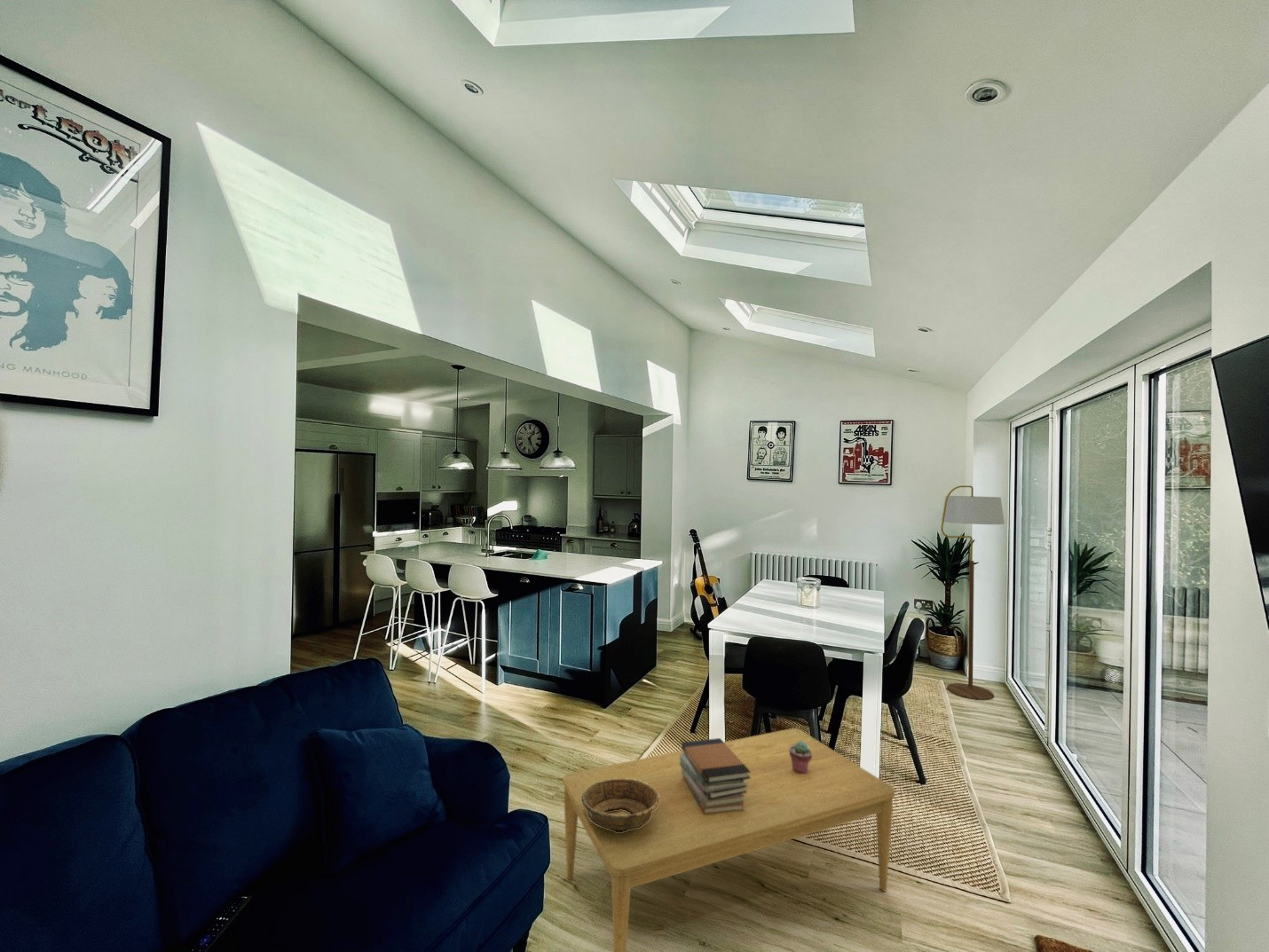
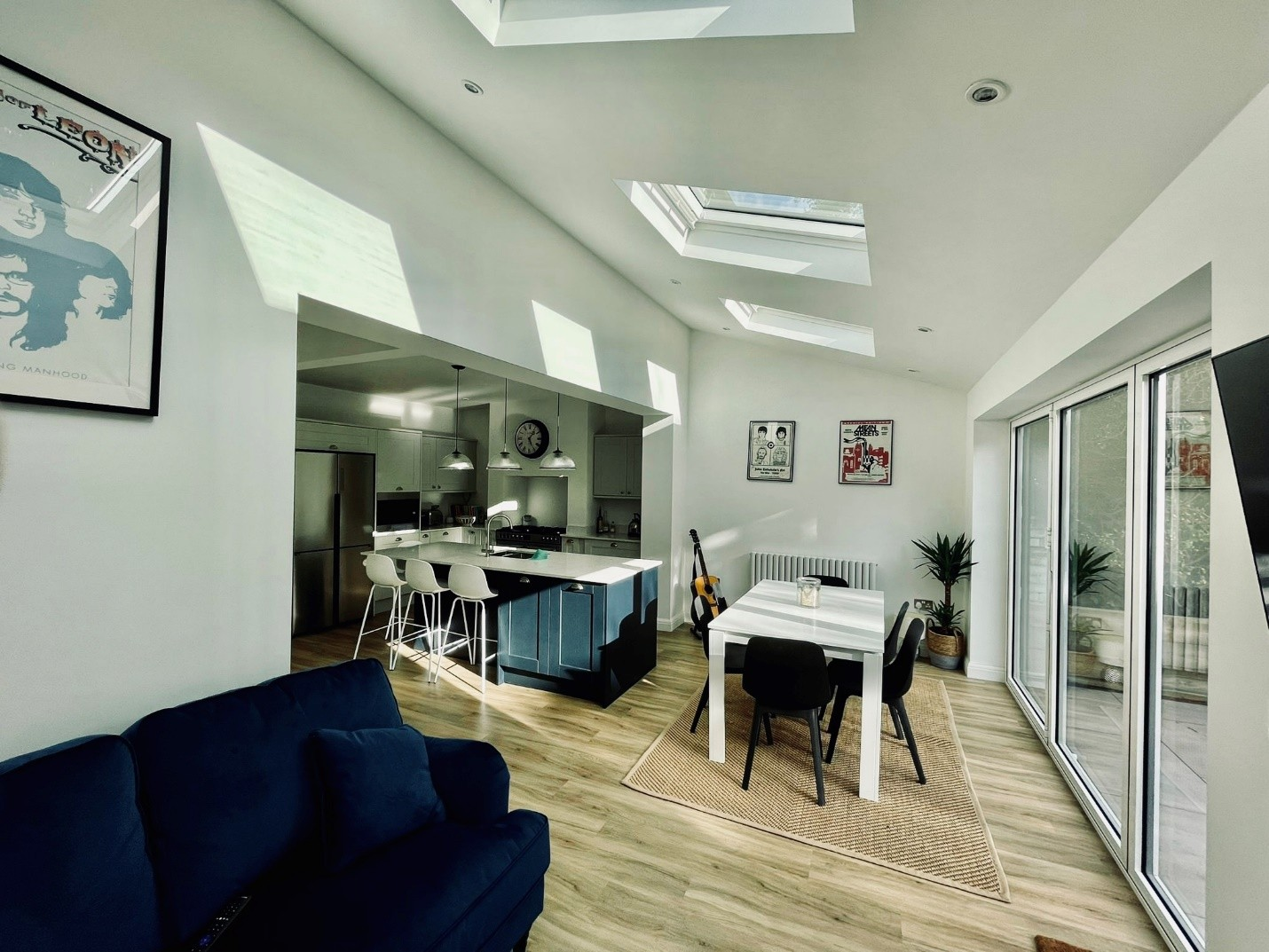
- decorative bowl [581,779,659,832]
- coffee table [562,728,895,952]
- potted succulent [790,742,812,774]
- book stack [680,737,751,814]
- floor lamp [941,484,1005,701]
